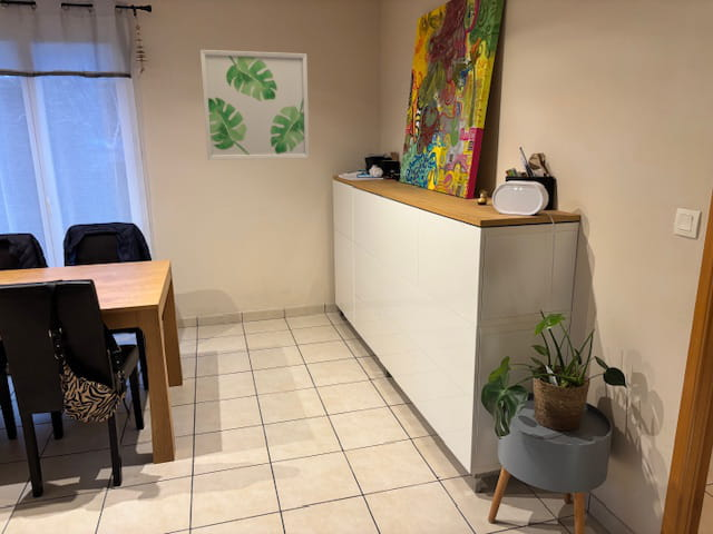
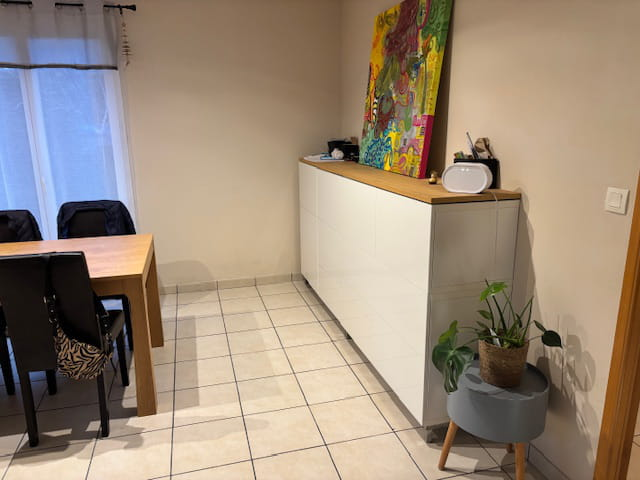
- wall art [199,49,311,161]
